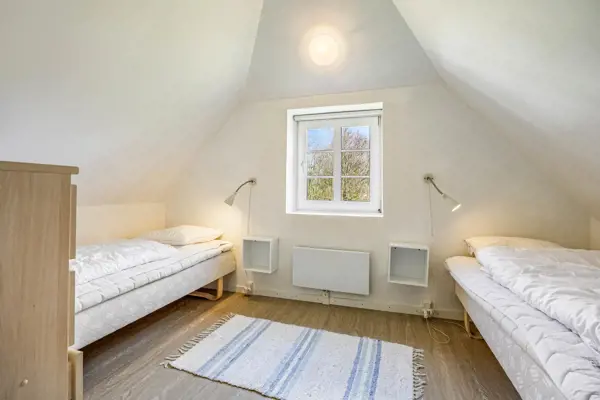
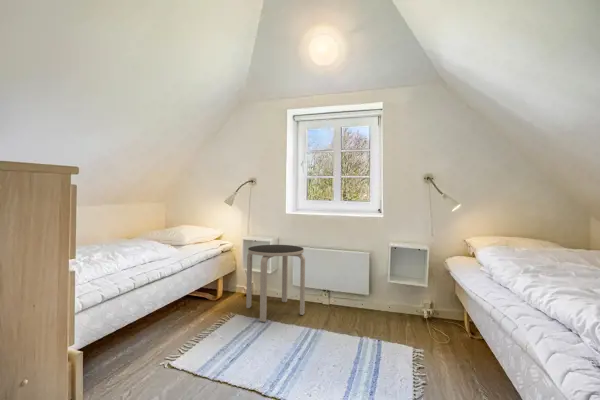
+ side table [245,244,306,323]
